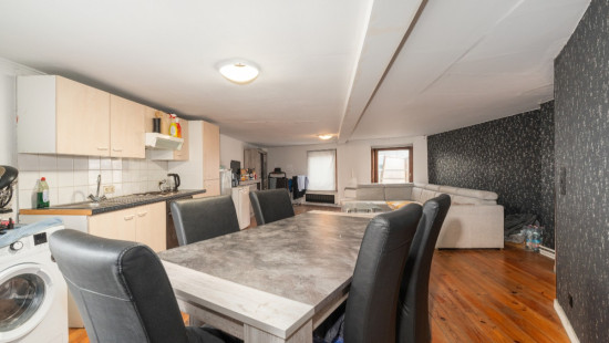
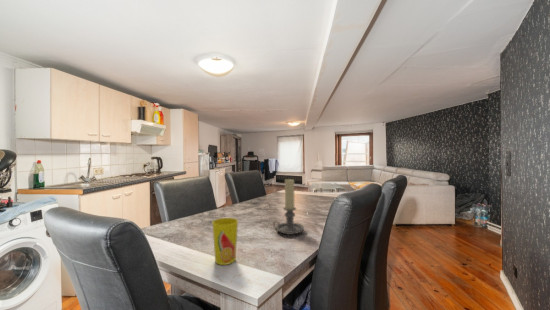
+ candle holder [272,178,305,236]
+ cup [211,217,239,266]
